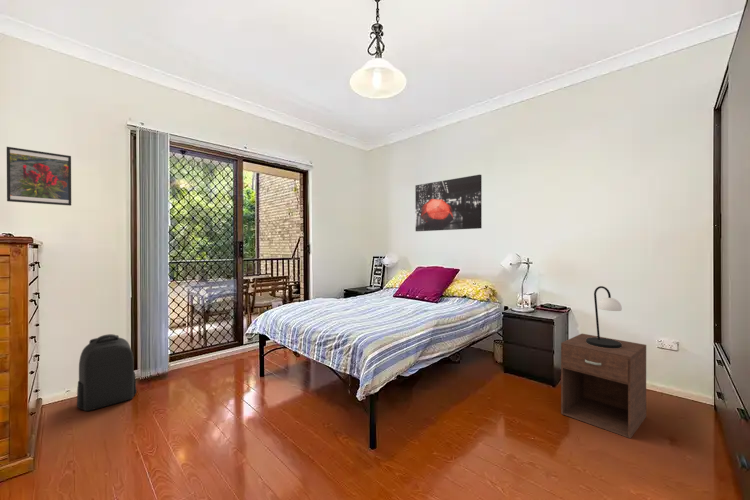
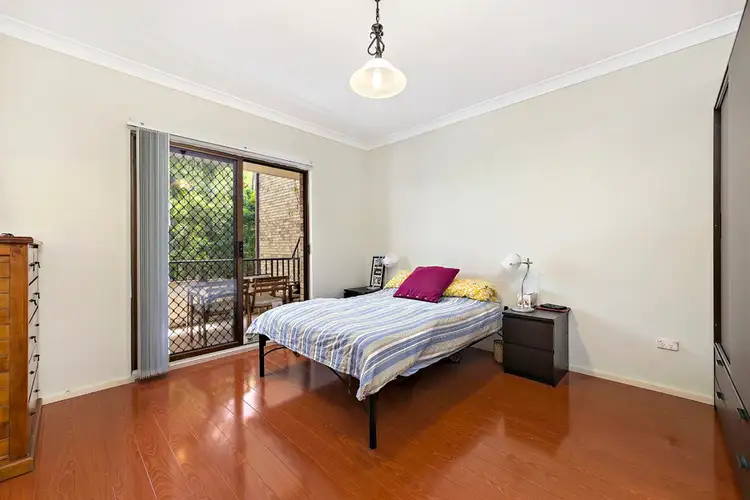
- table lamp [586,285,623,348]
- nightstand [560,333,647,439]
- wall art [414,174,483,232]
- backpack [76,333,138,412]
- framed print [6,146,72,207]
